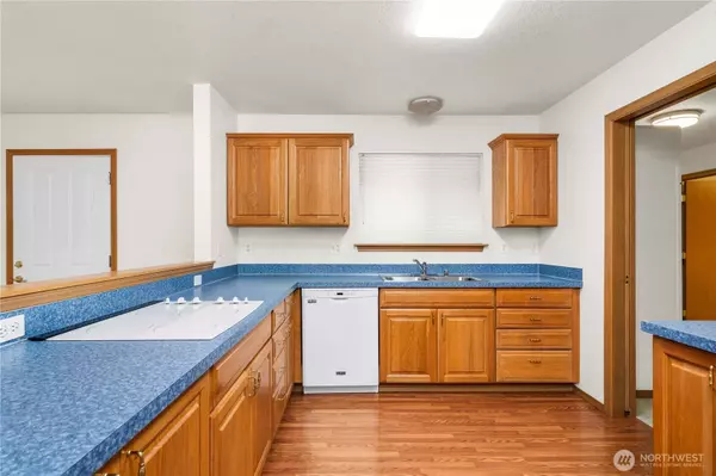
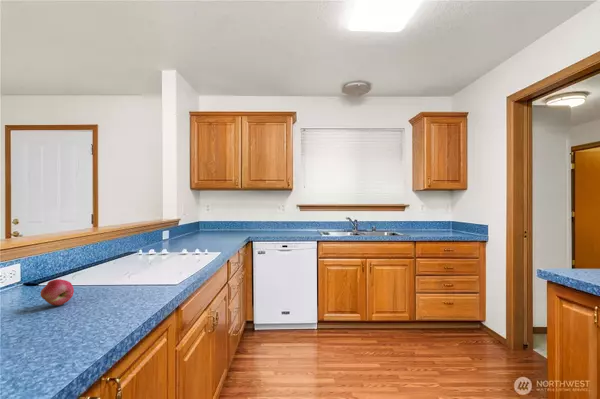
+ apple [40,278,75,307]
